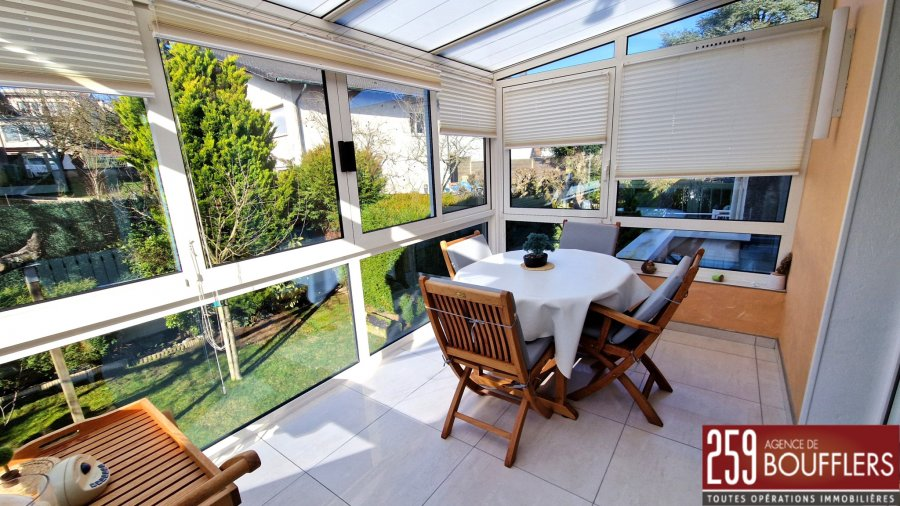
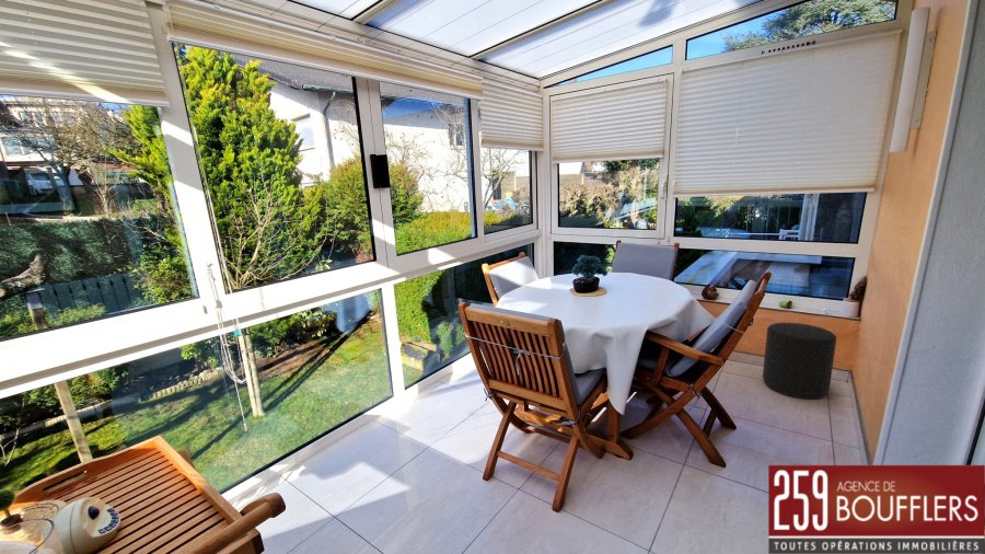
+ stool [762,322,837,401]
